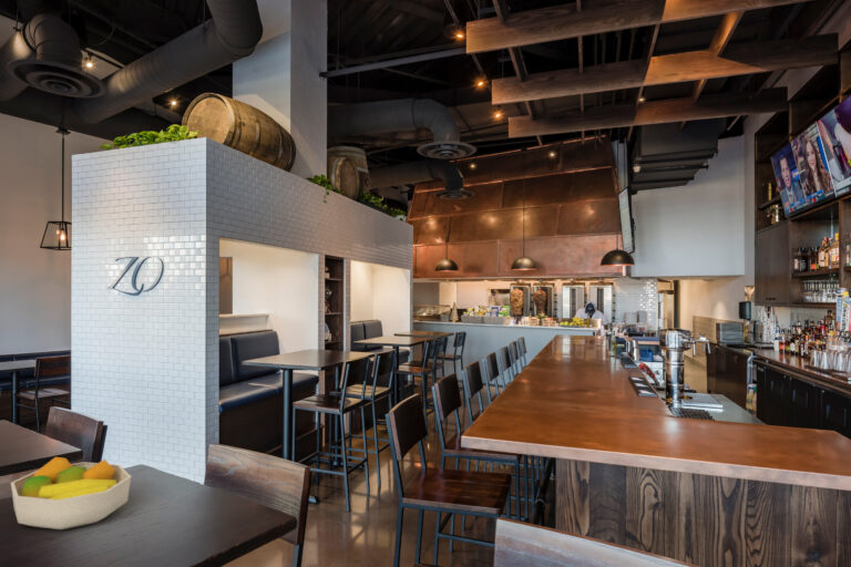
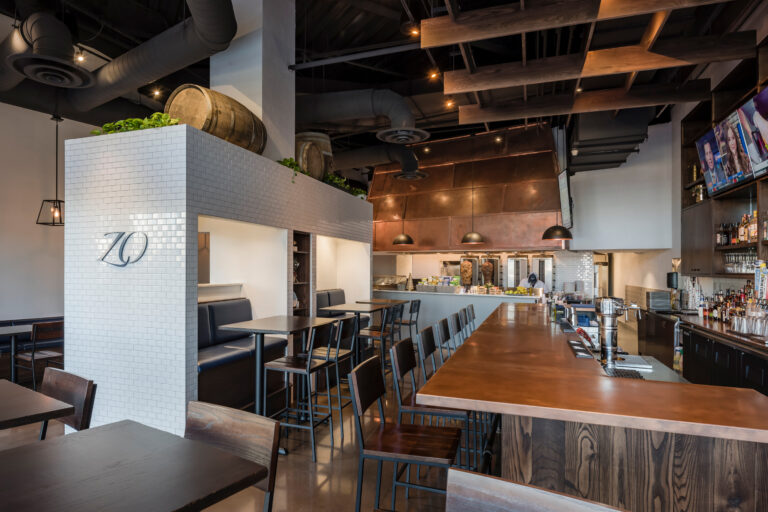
- fruit bowl [10,456,132,530]
